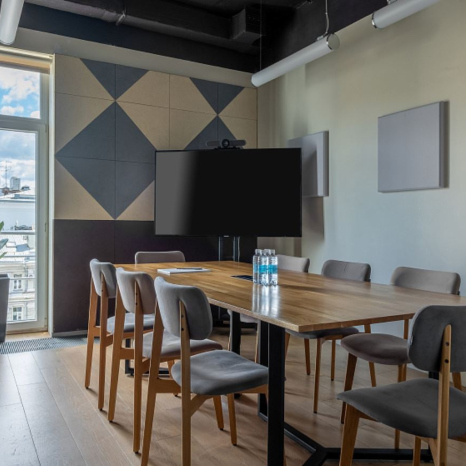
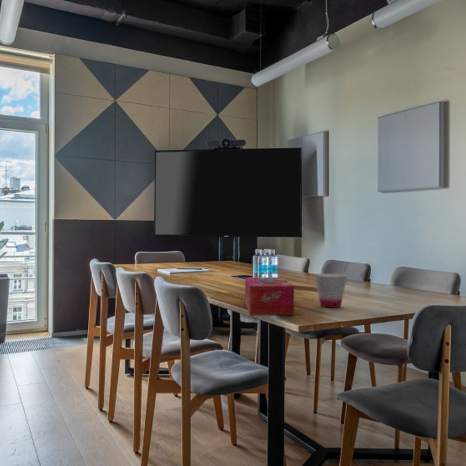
+ cup [314,273,348,308]
+ tissue box [244,276,295,316]
